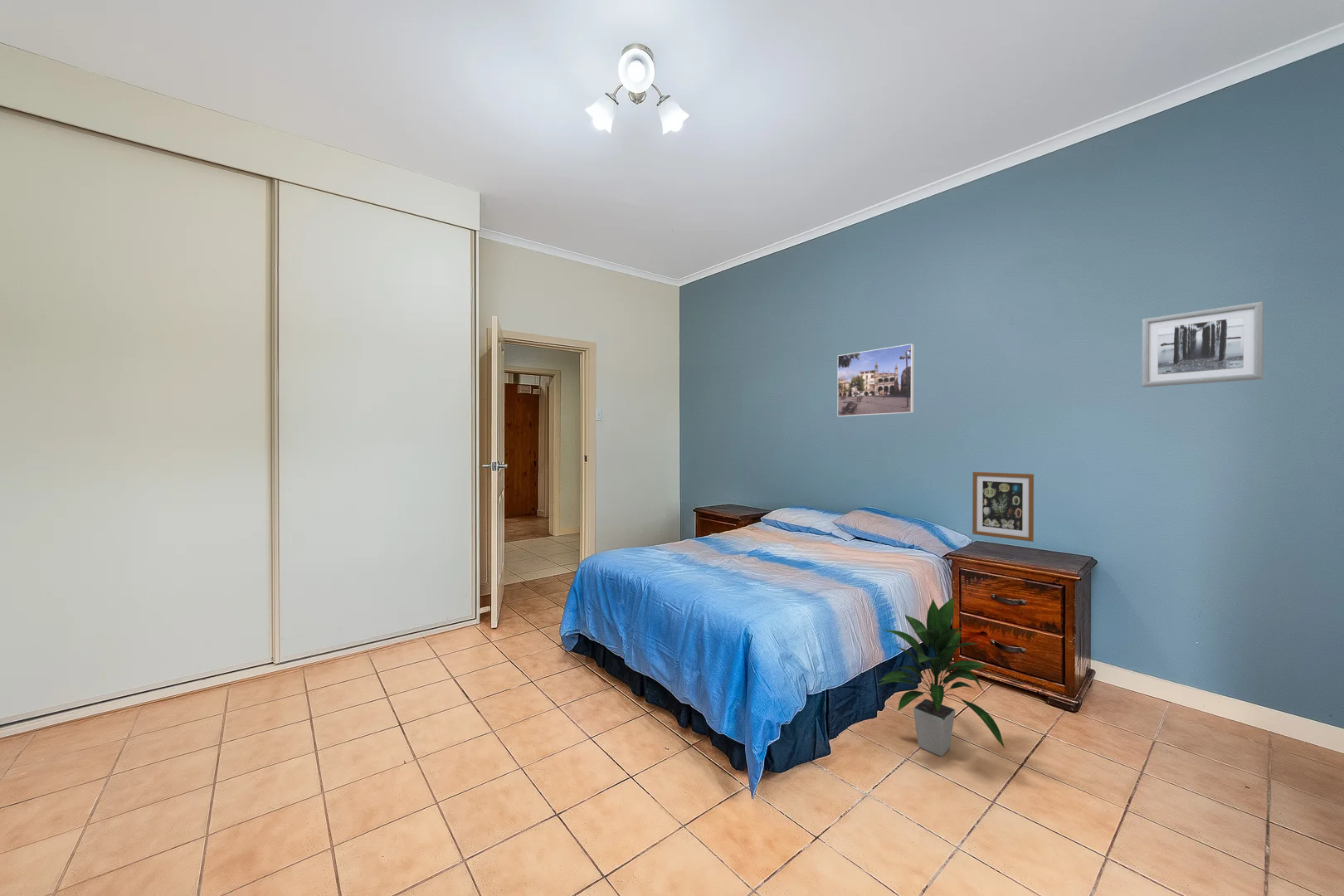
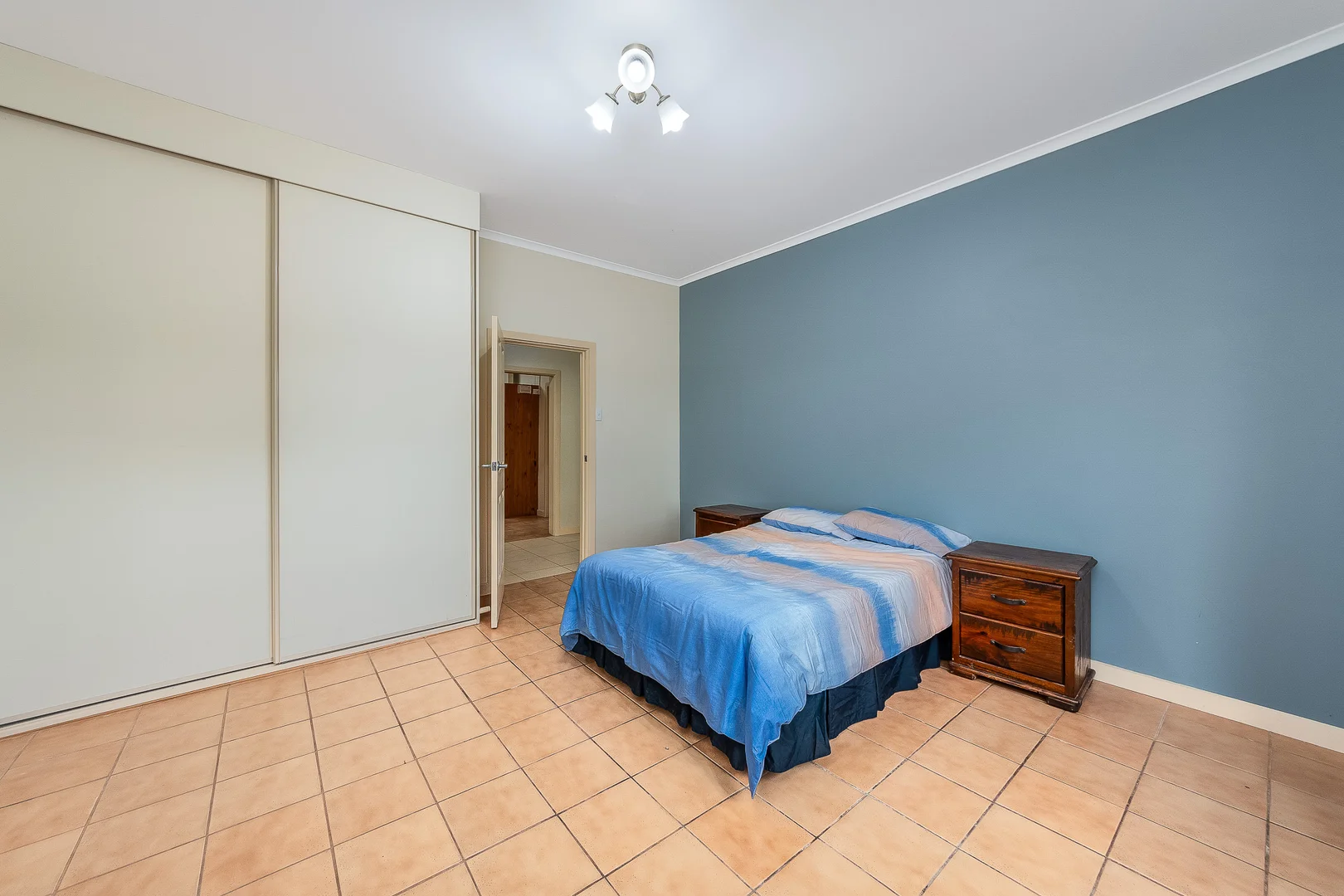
- indoor plant [876,596,1006,757]
- wall art [1142,300,1264,388]
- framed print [836,343,914,417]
- wall art [971,471,1035,543]
